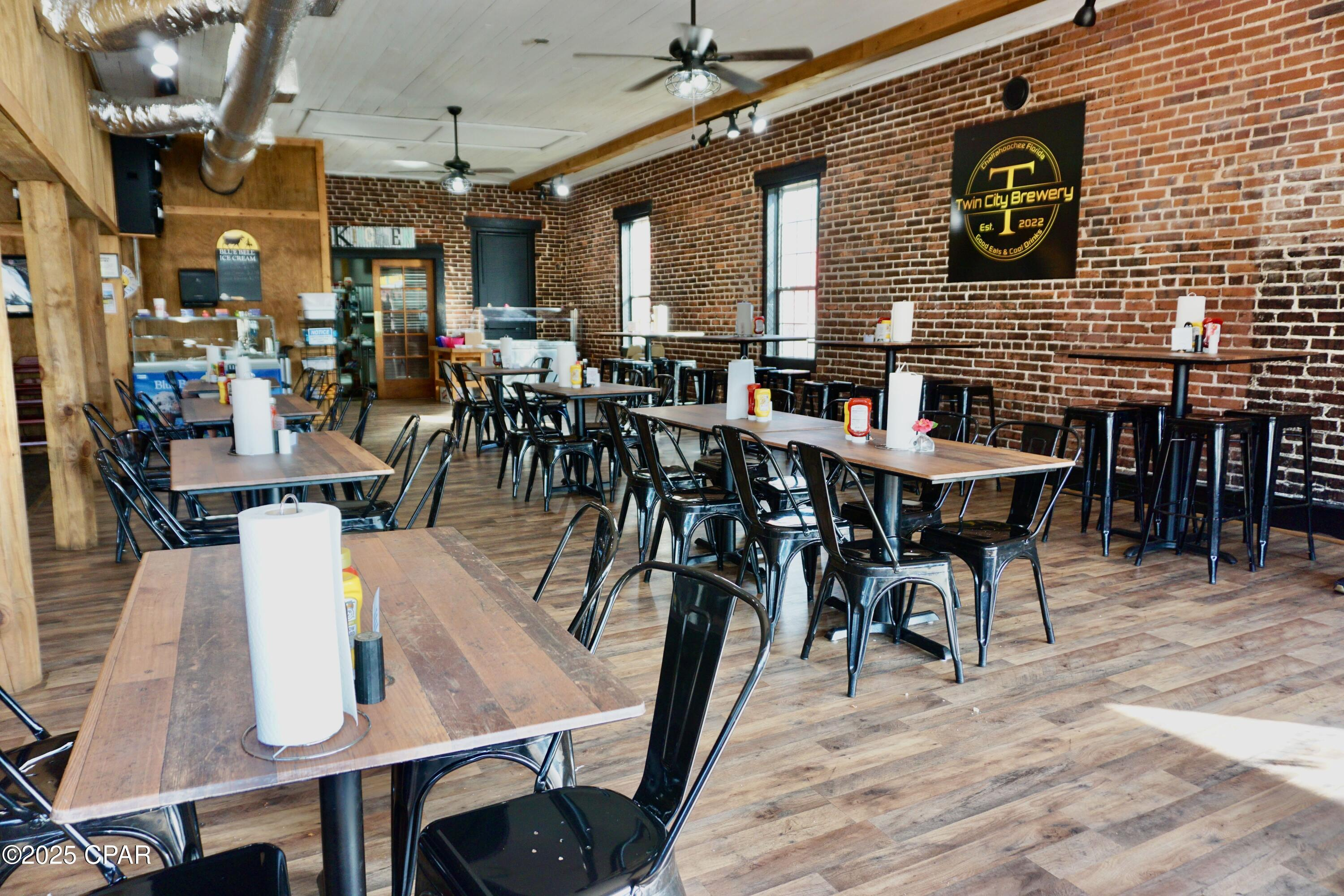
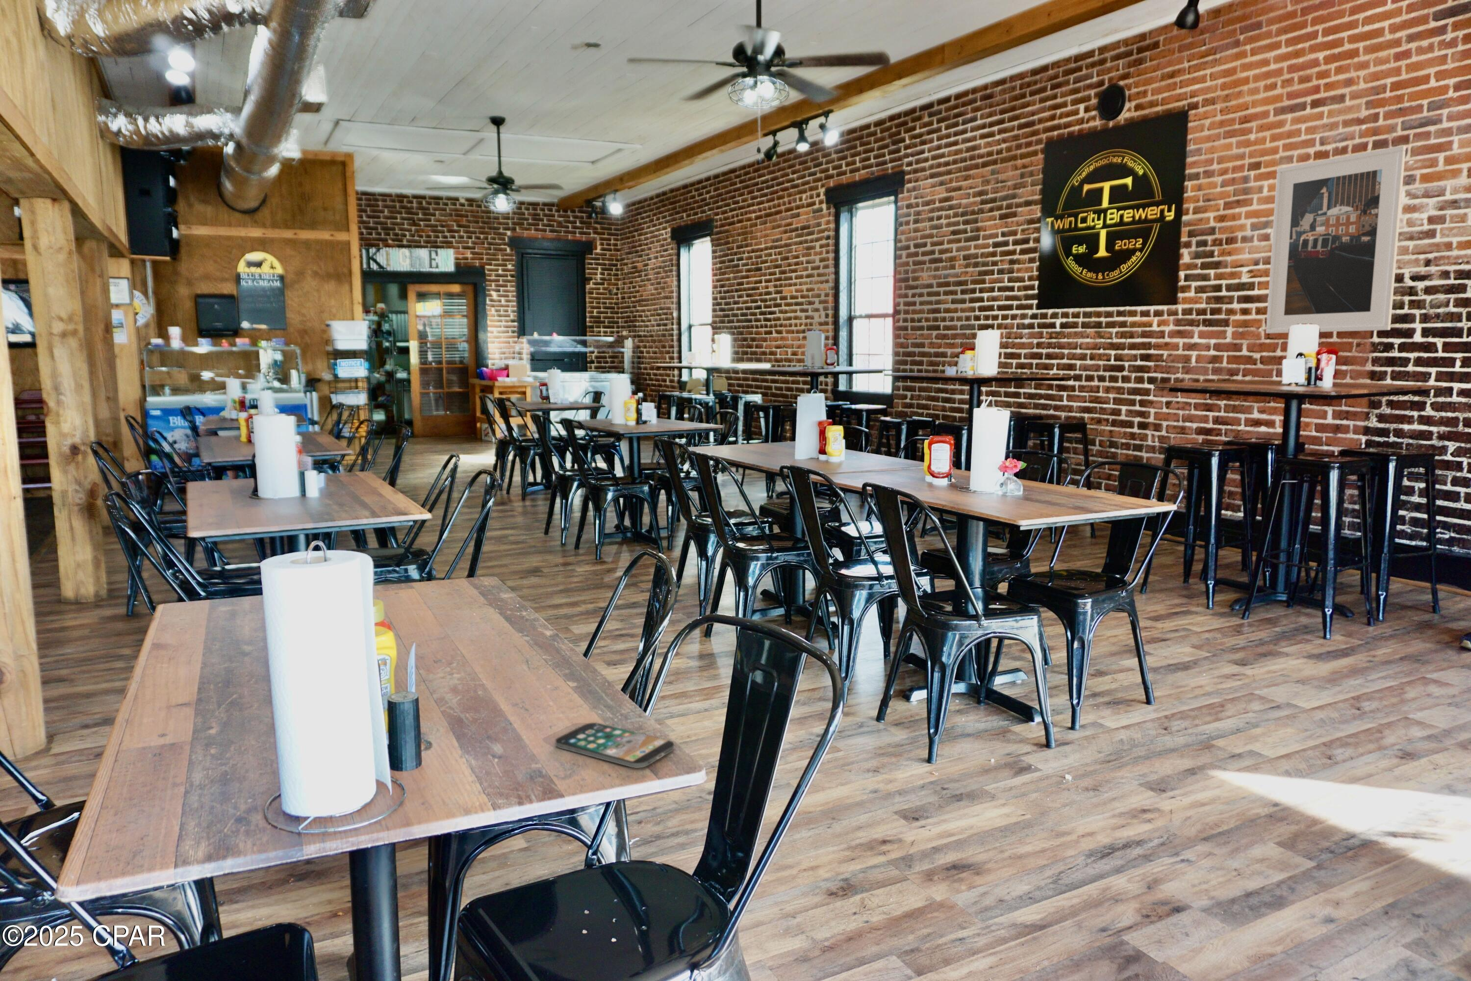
+ smartphone [555,722,674,769]
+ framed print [1265,146,1406,334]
